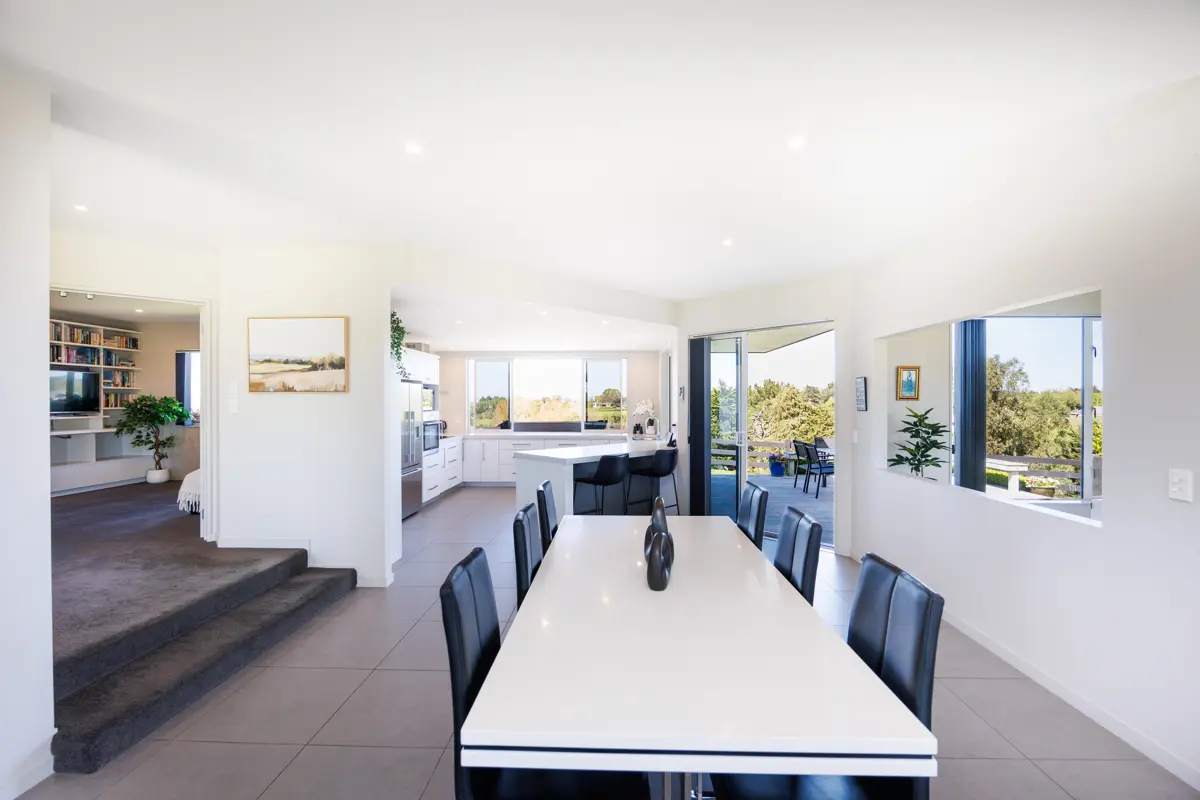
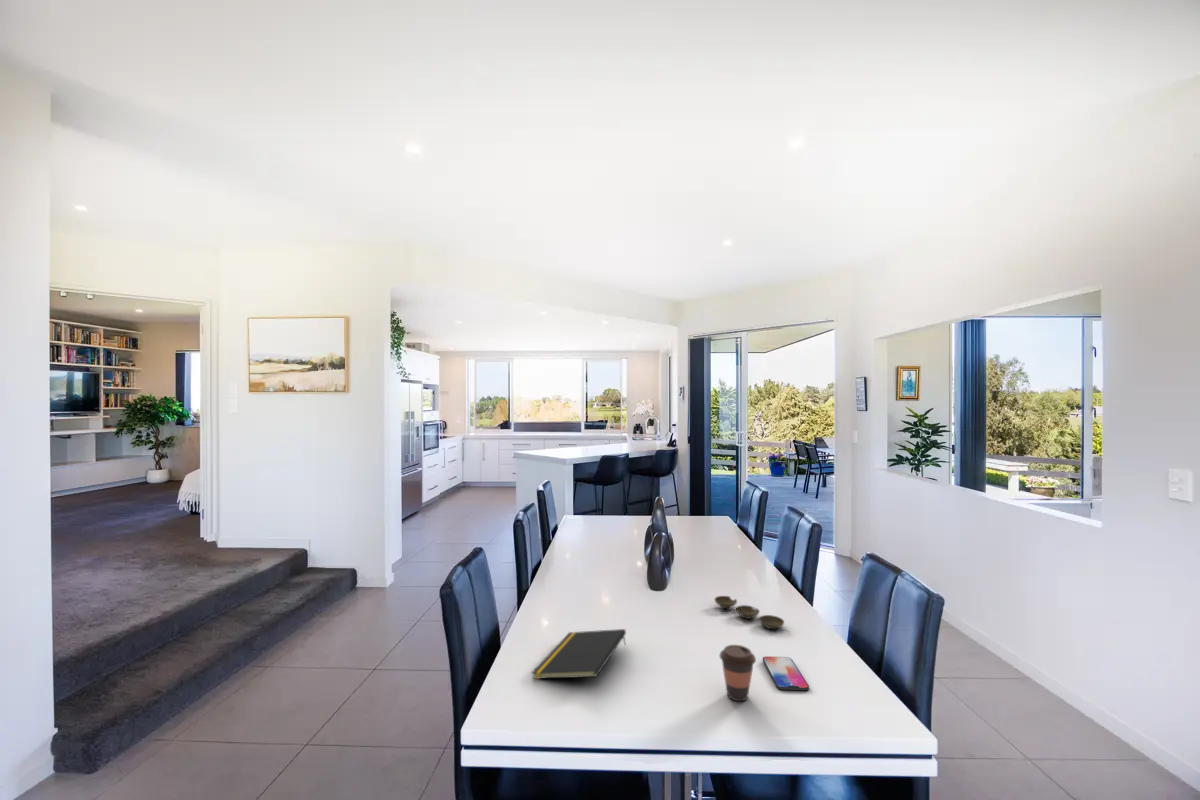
+ notepad [530,628,627,680]
+ smartphone [762,655,810,691]
+ coffee cup [719,644,757,702]
+ bowl [713,595,785,630]
